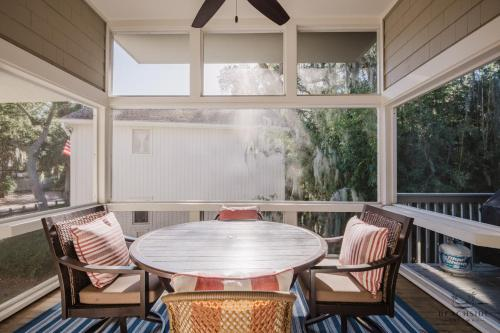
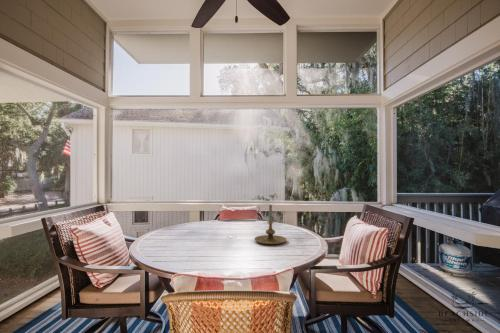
+ candle holder [253,204,288,245]
